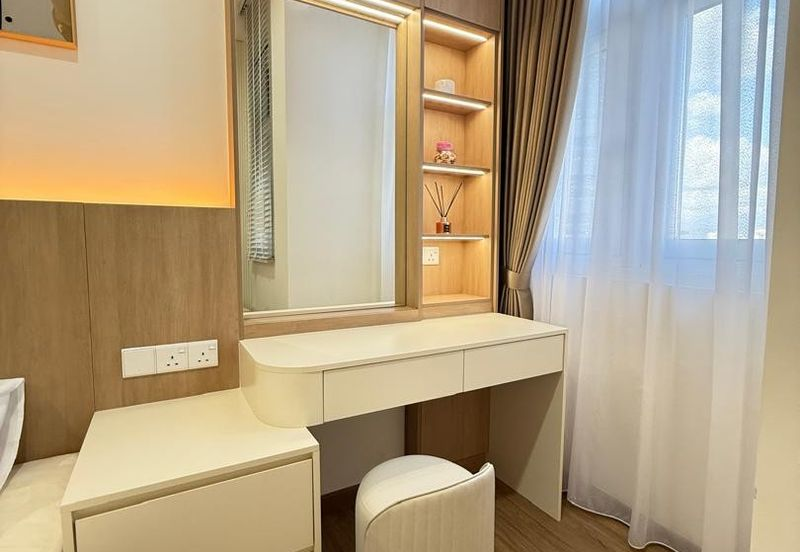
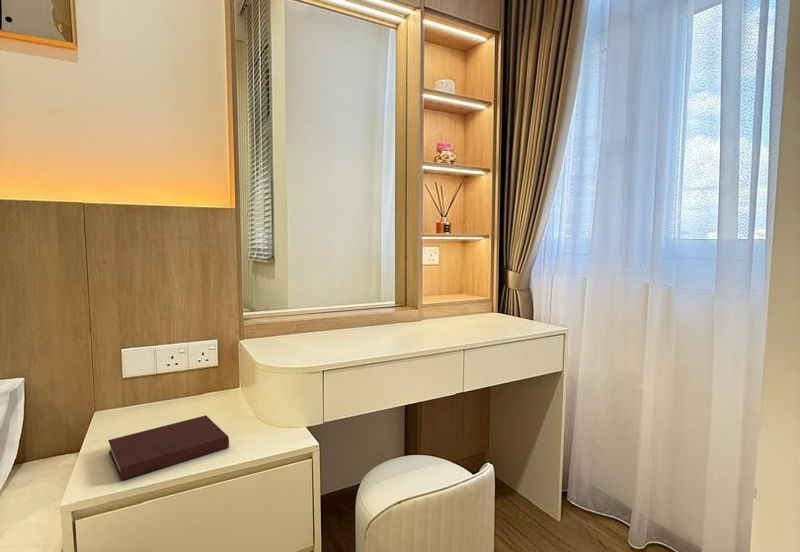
+ notebook [107,414,230,482]
